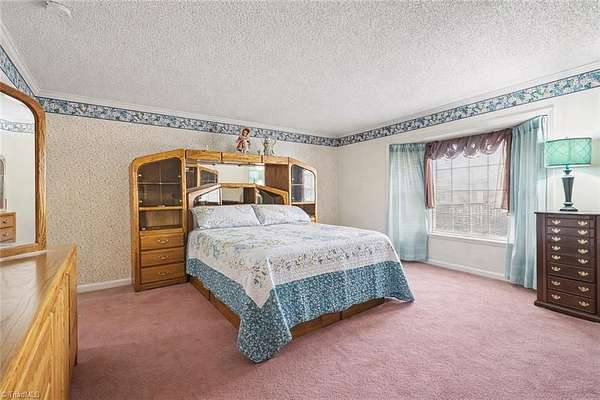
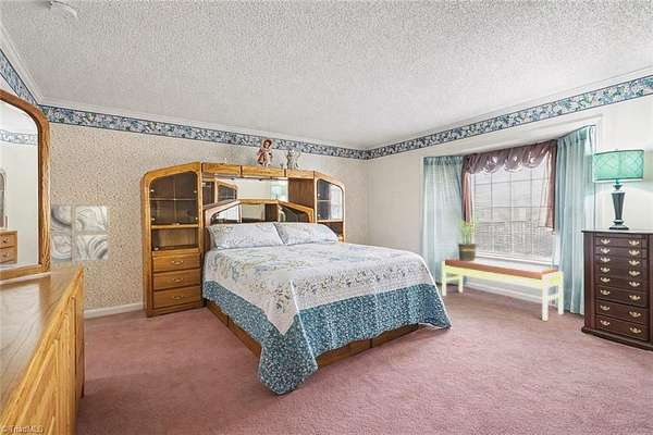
+ bench [441,257,565,322]
+ wall art [50,203,110,264]
+ potted plant [453,212,480,261]
